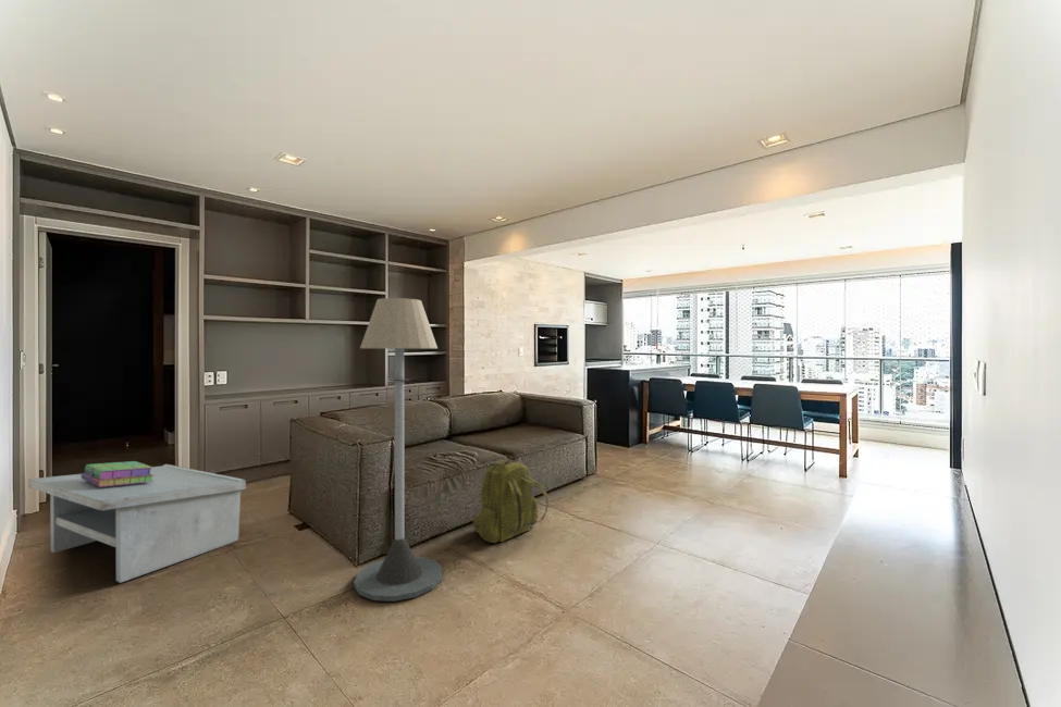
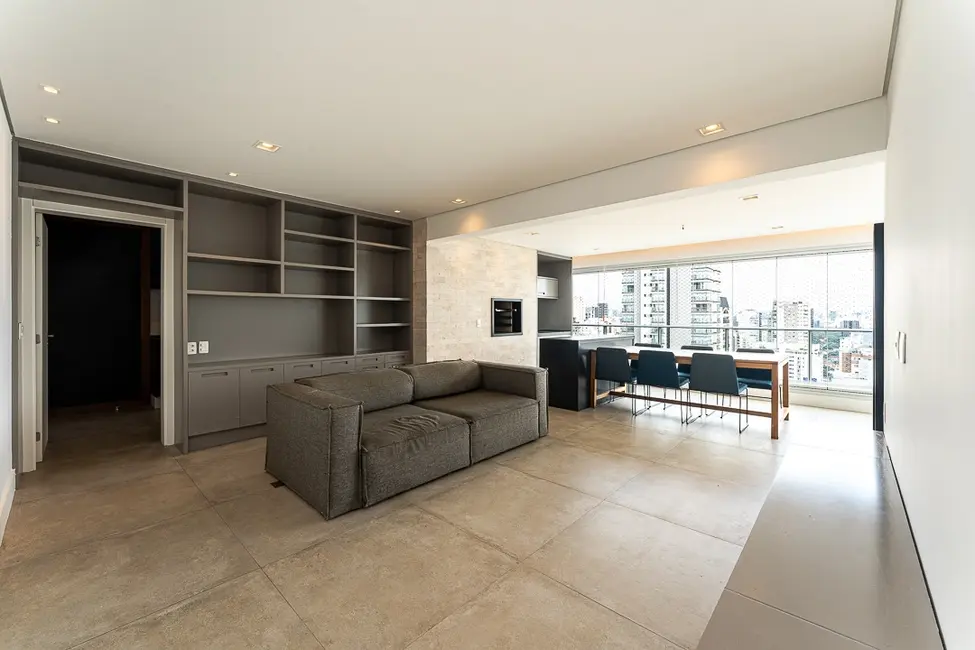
- floor lamp [353,297,443,603]
- coffee table [27,463,247,584]
- backpack [472,458,550,544]
- stack of books [81,460,155,487]
